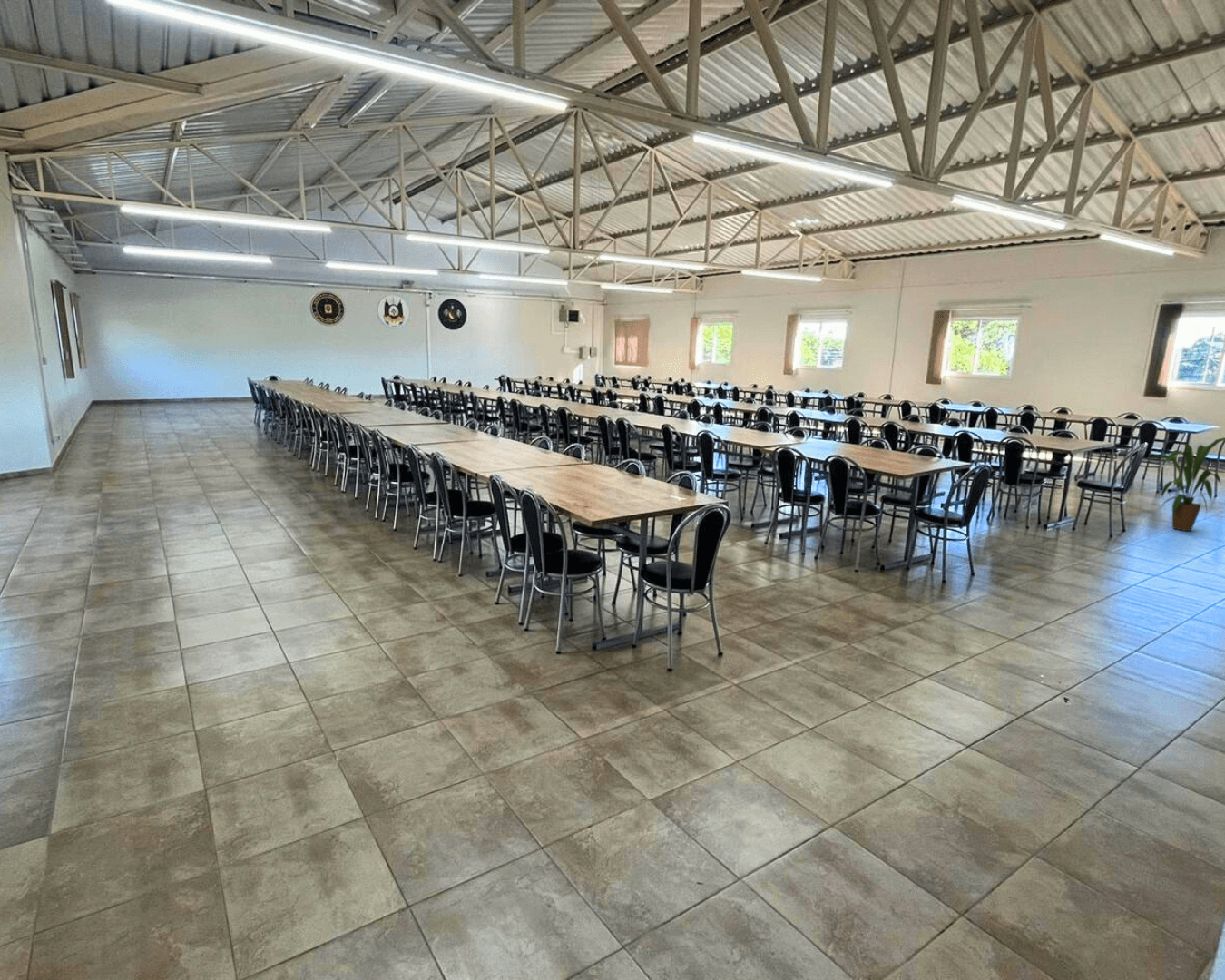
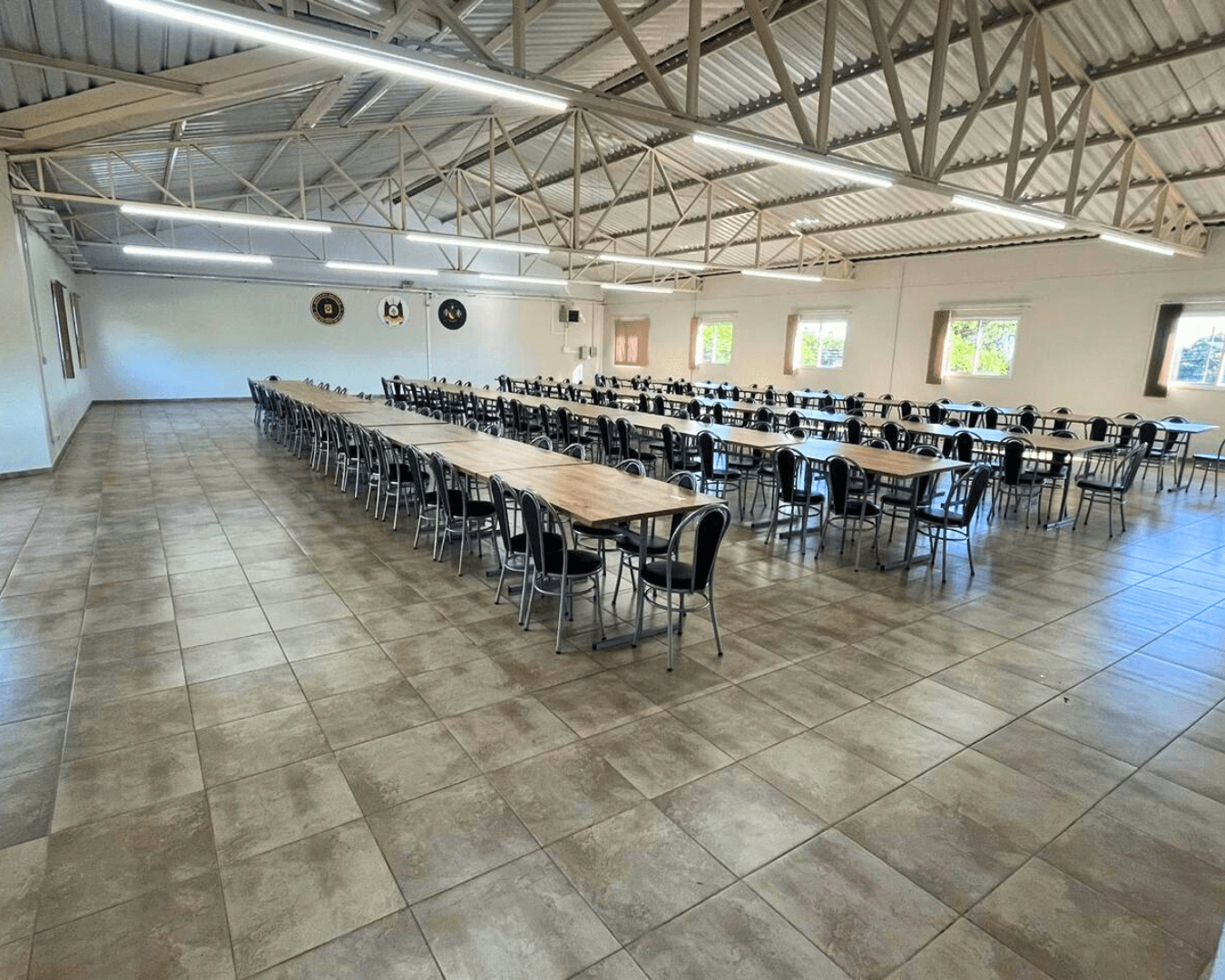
- house plant [1142,436,1225,532]
